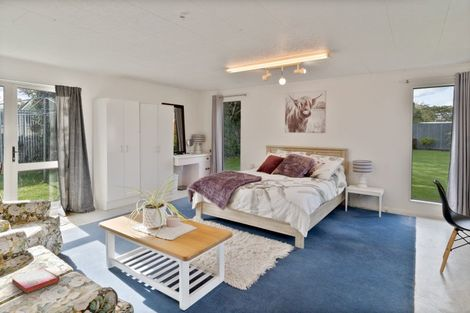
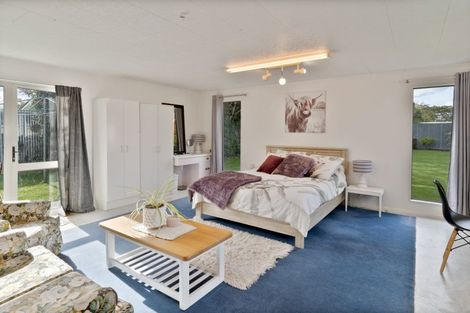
- hardback book [10,266,60,295]
